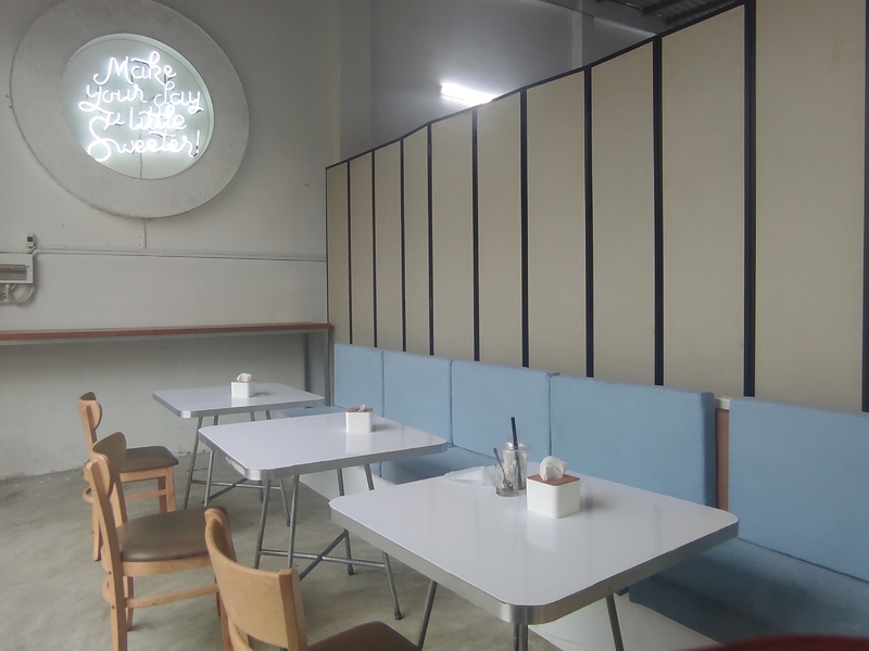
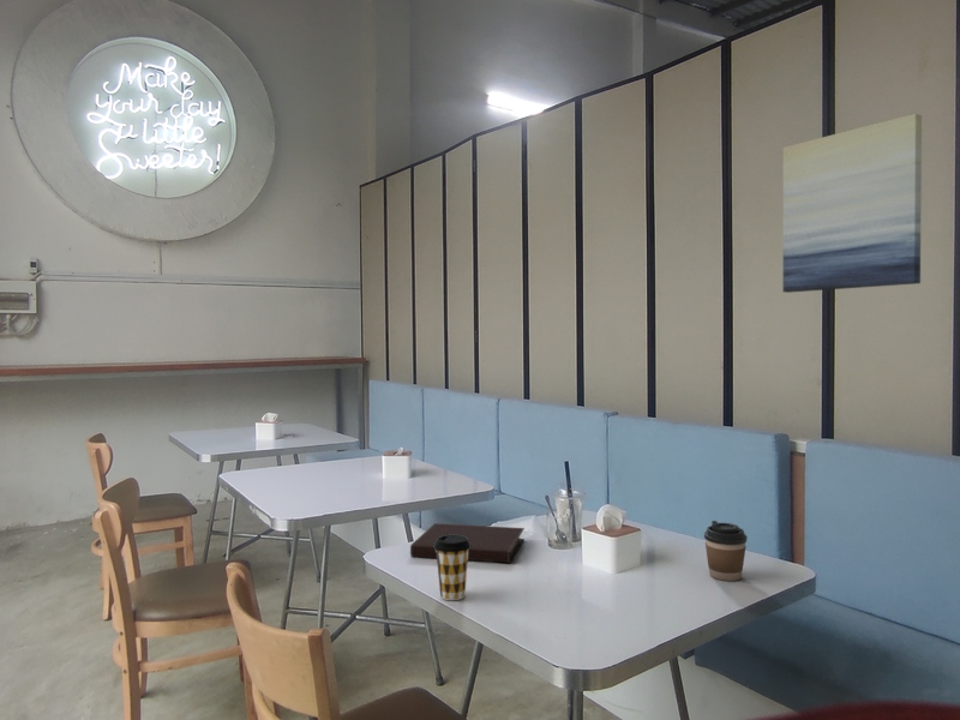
+ wall art [782,113,923,294]
+ coffee cup [433,534,470,601]
+ notebook [409,522,526,564]
+ coffee cup [703,520,749,582]
